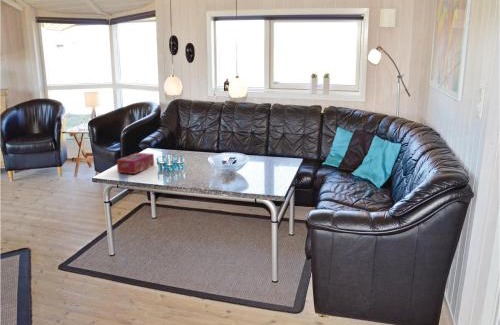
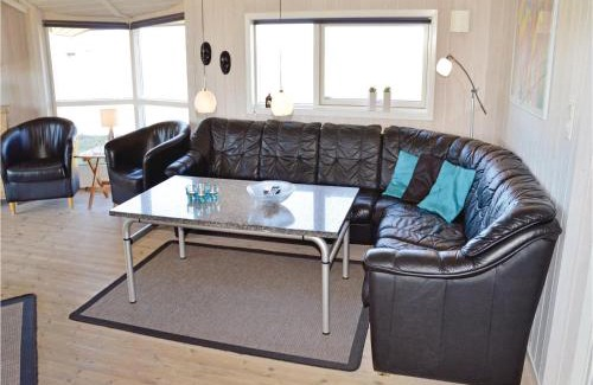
- tissue box [116,152,155,175]
